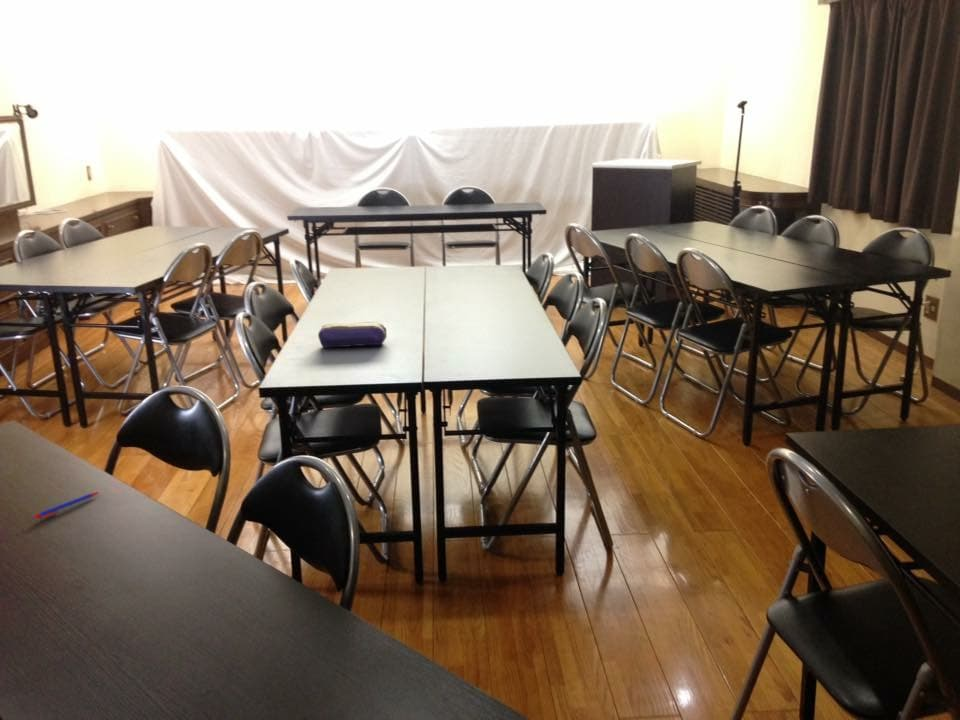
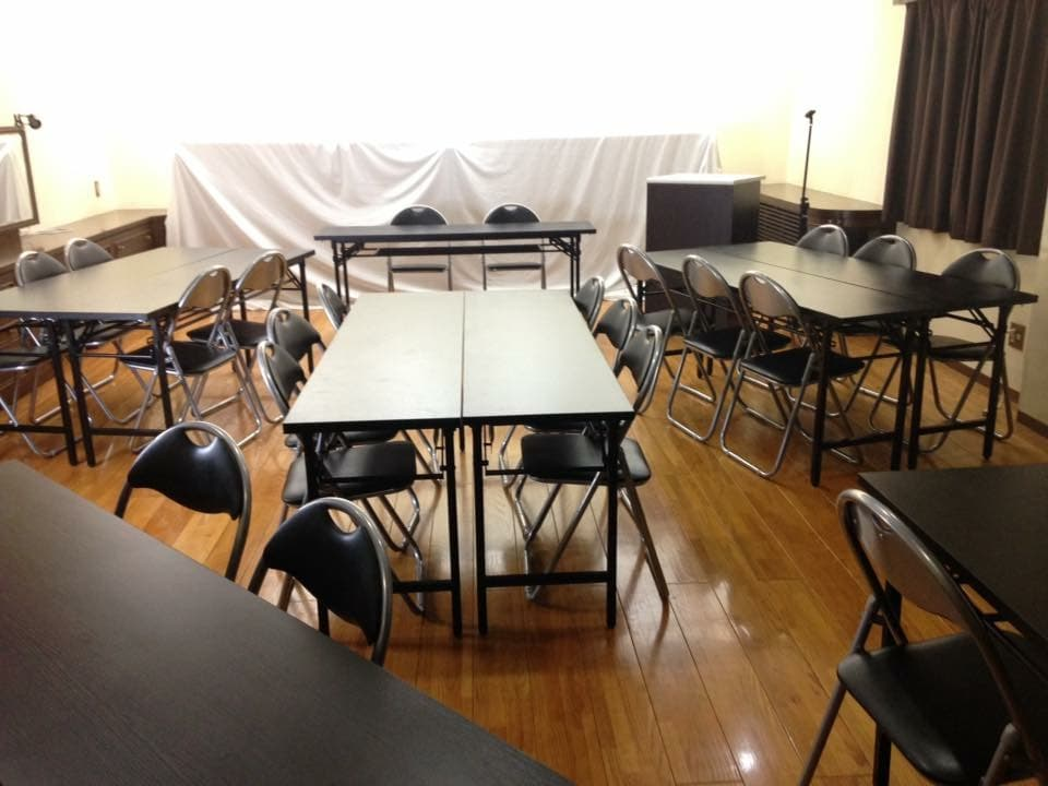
- pencil case [317,321,388,348]
- pen [31,491,101,520]
